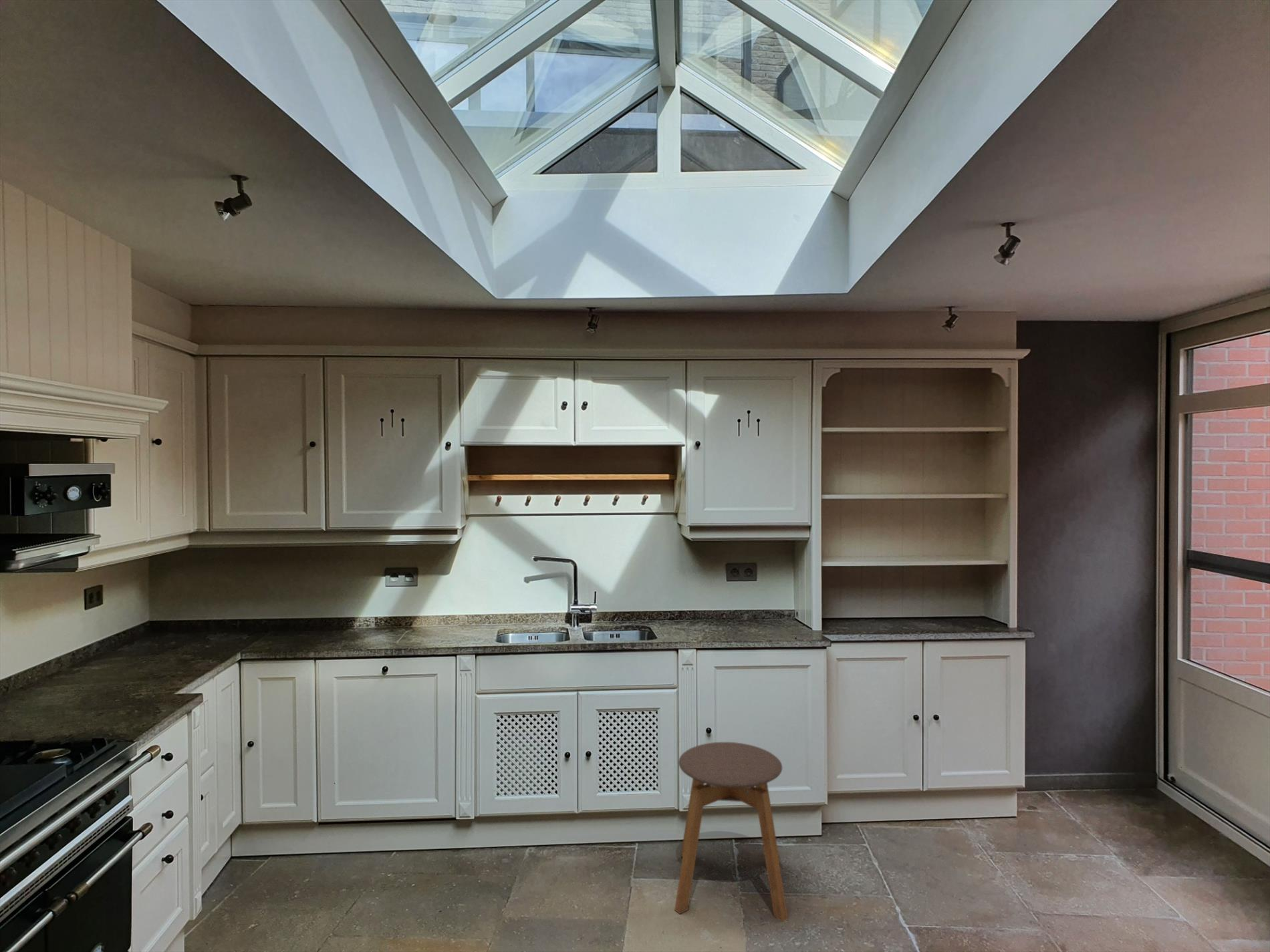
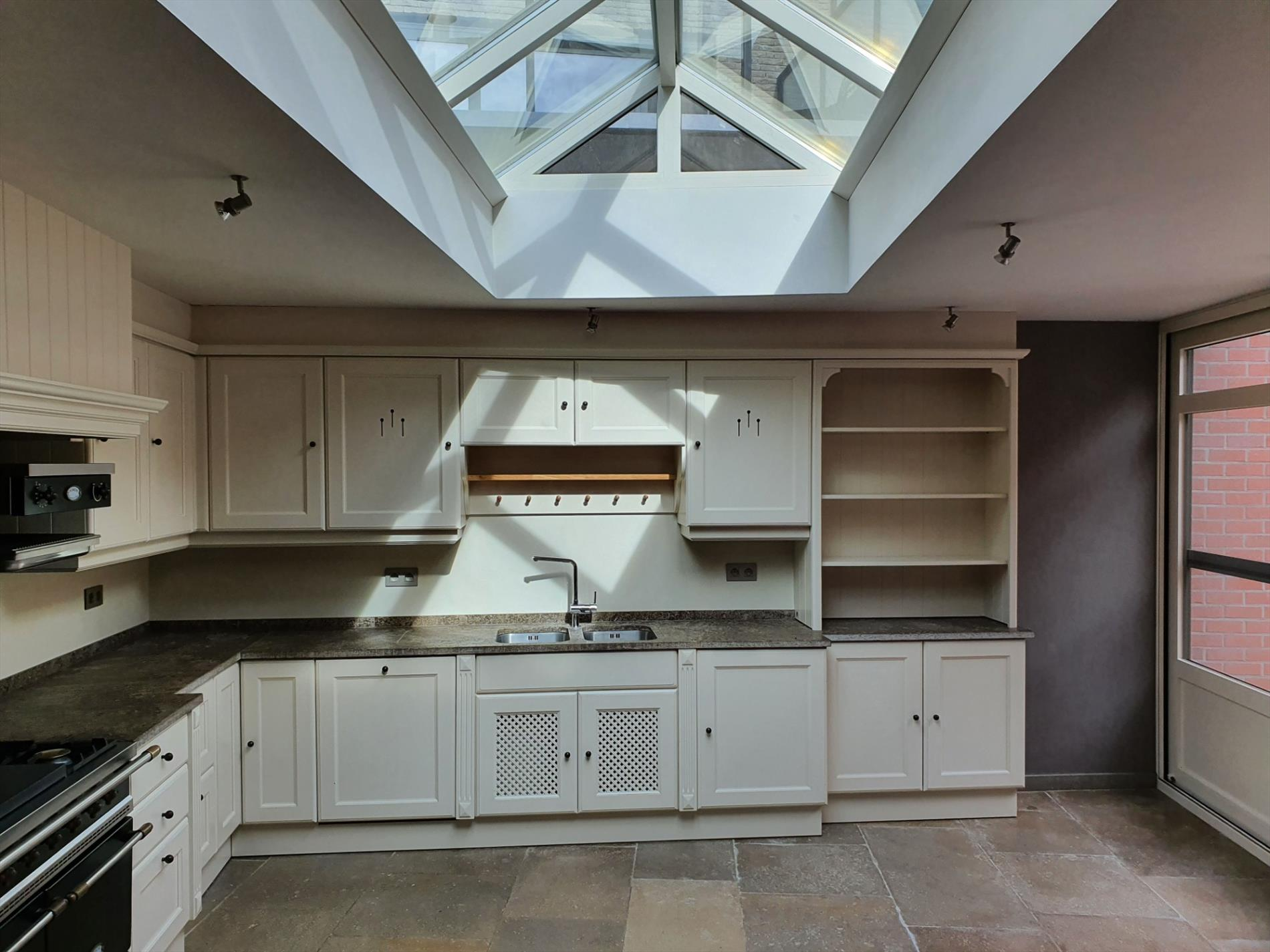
- stool [674,742,789,923]
